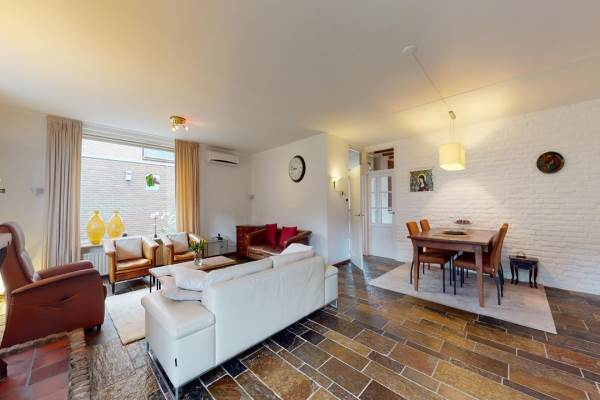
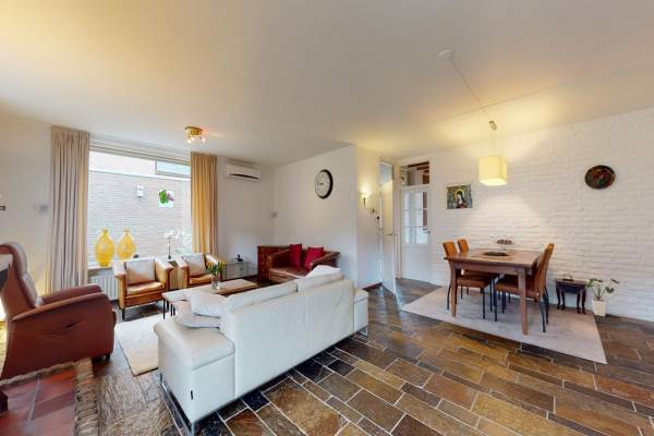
+ house plant [584,277,621,317]
